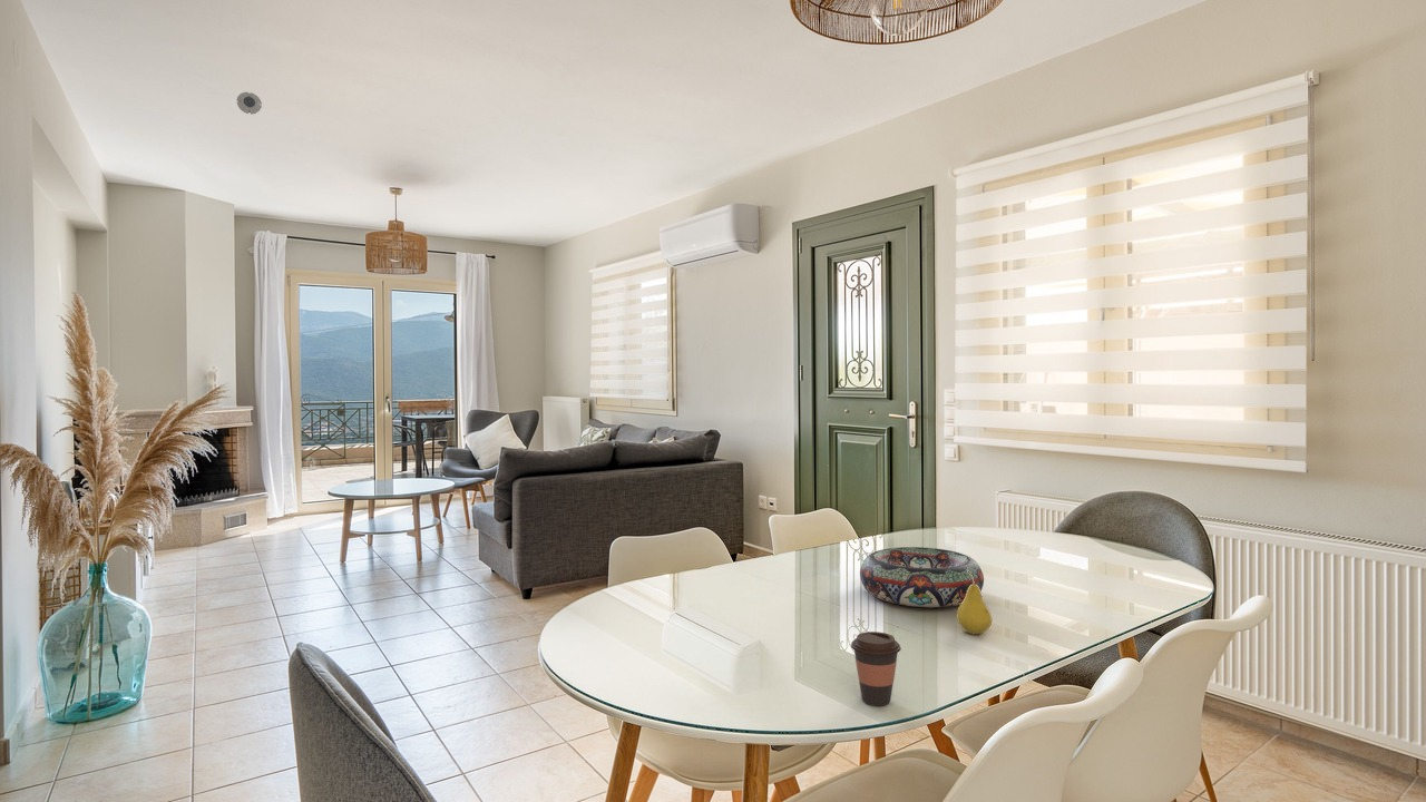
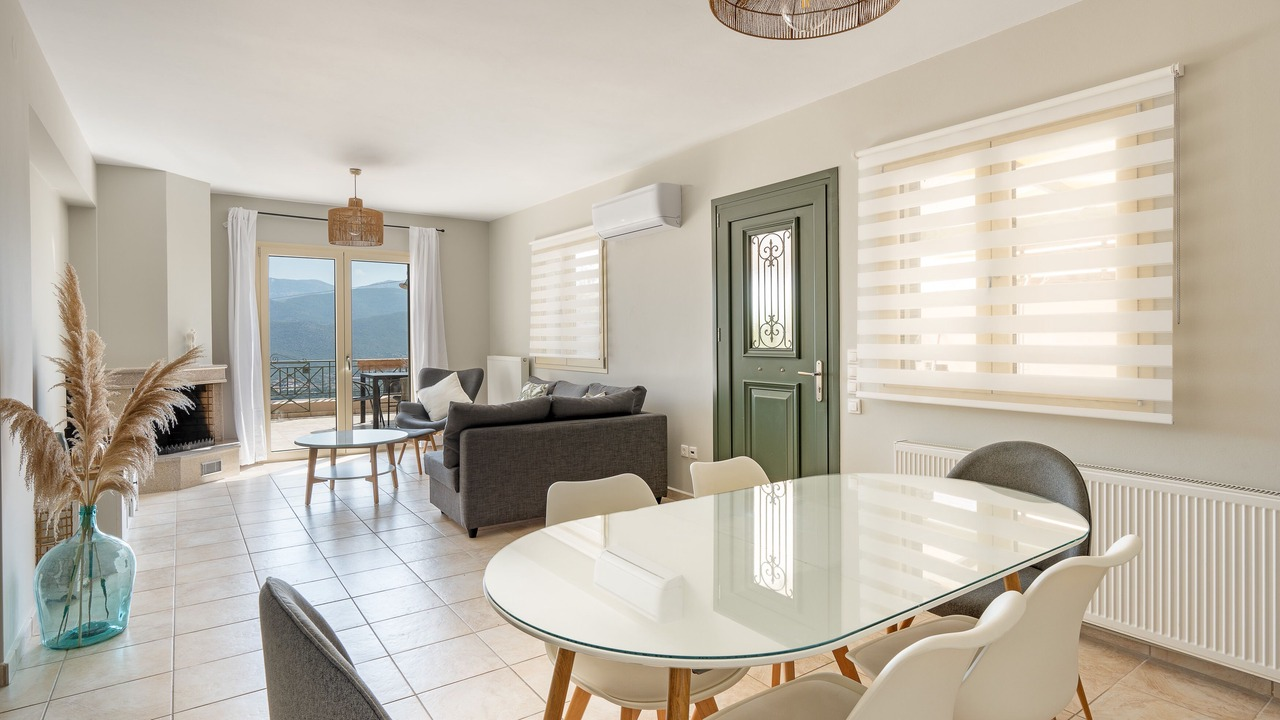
- smoke detector [236,91,263,116]
- decorative bowl [859,546,985,608]
- fruit [956,570,993,635]
- coffee cup [850,630,902,706]
